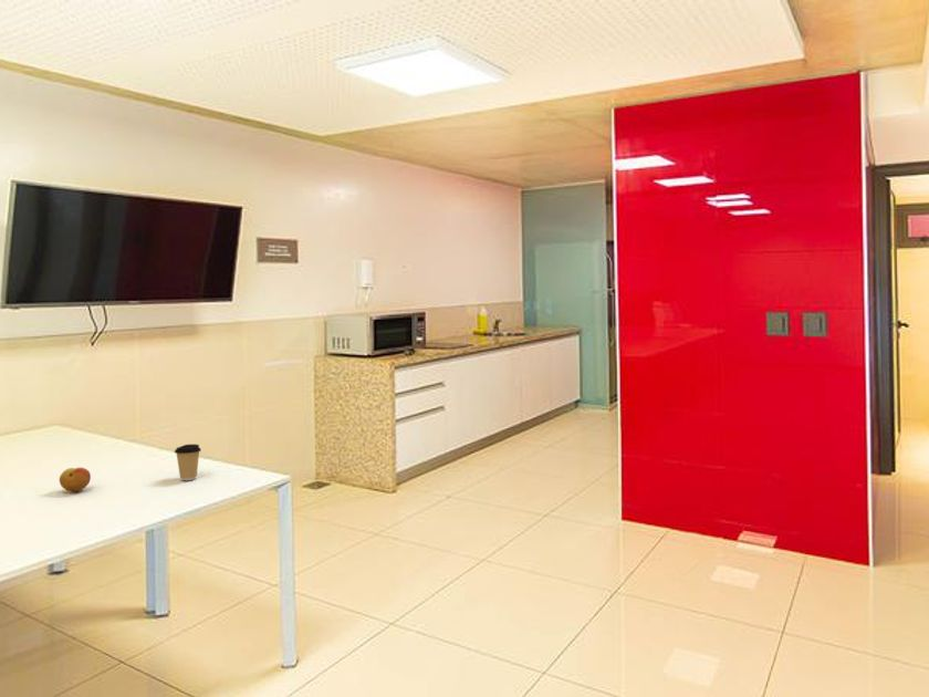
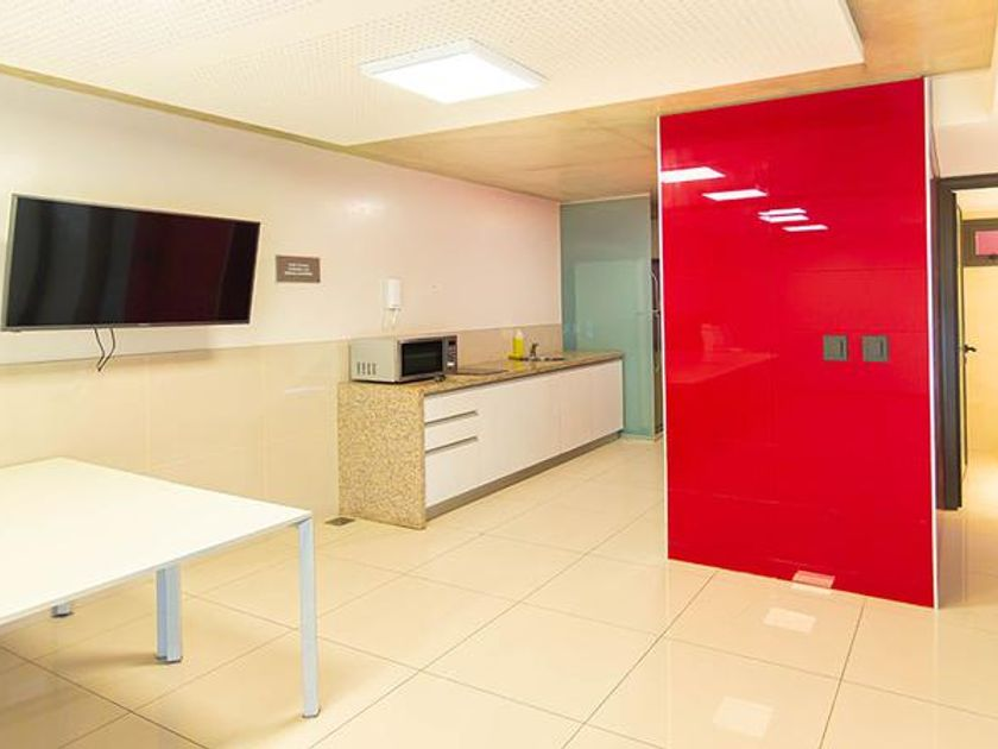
- fruit [59,466,92,492]
- coffee cup [174,444,202,481]
